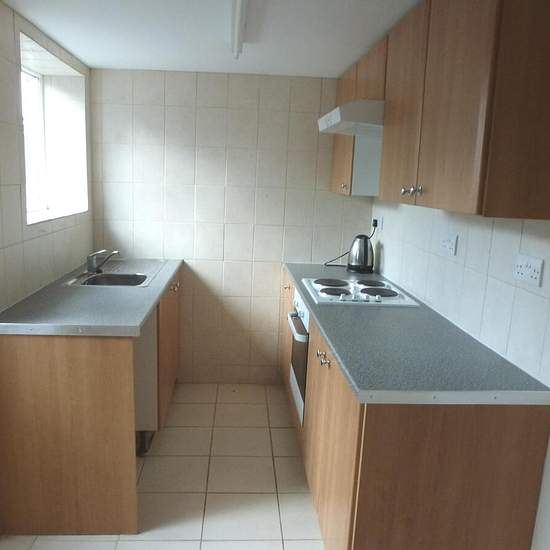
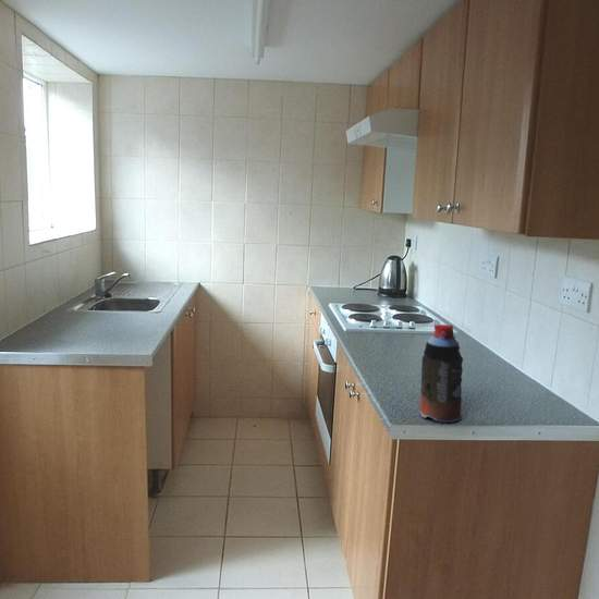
+ bottle [419,323,464,424]
